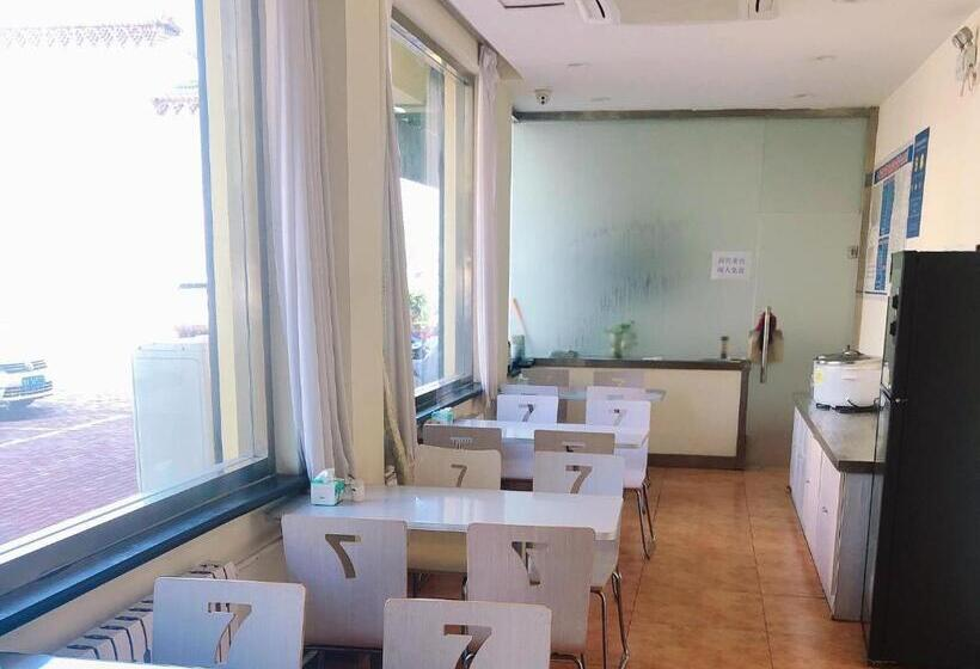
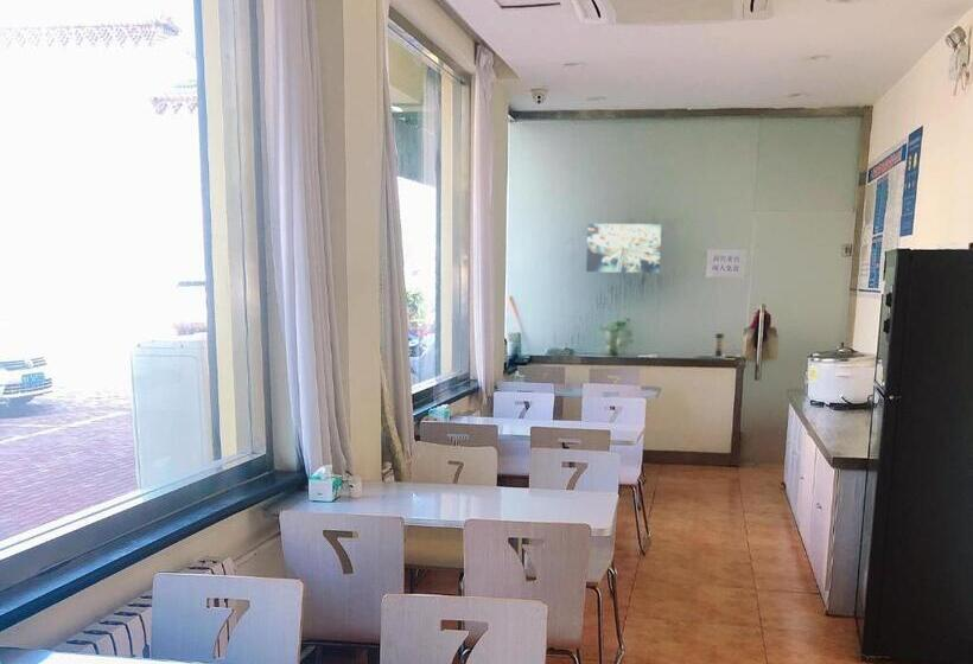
+ wall art [585,223,662,274]
